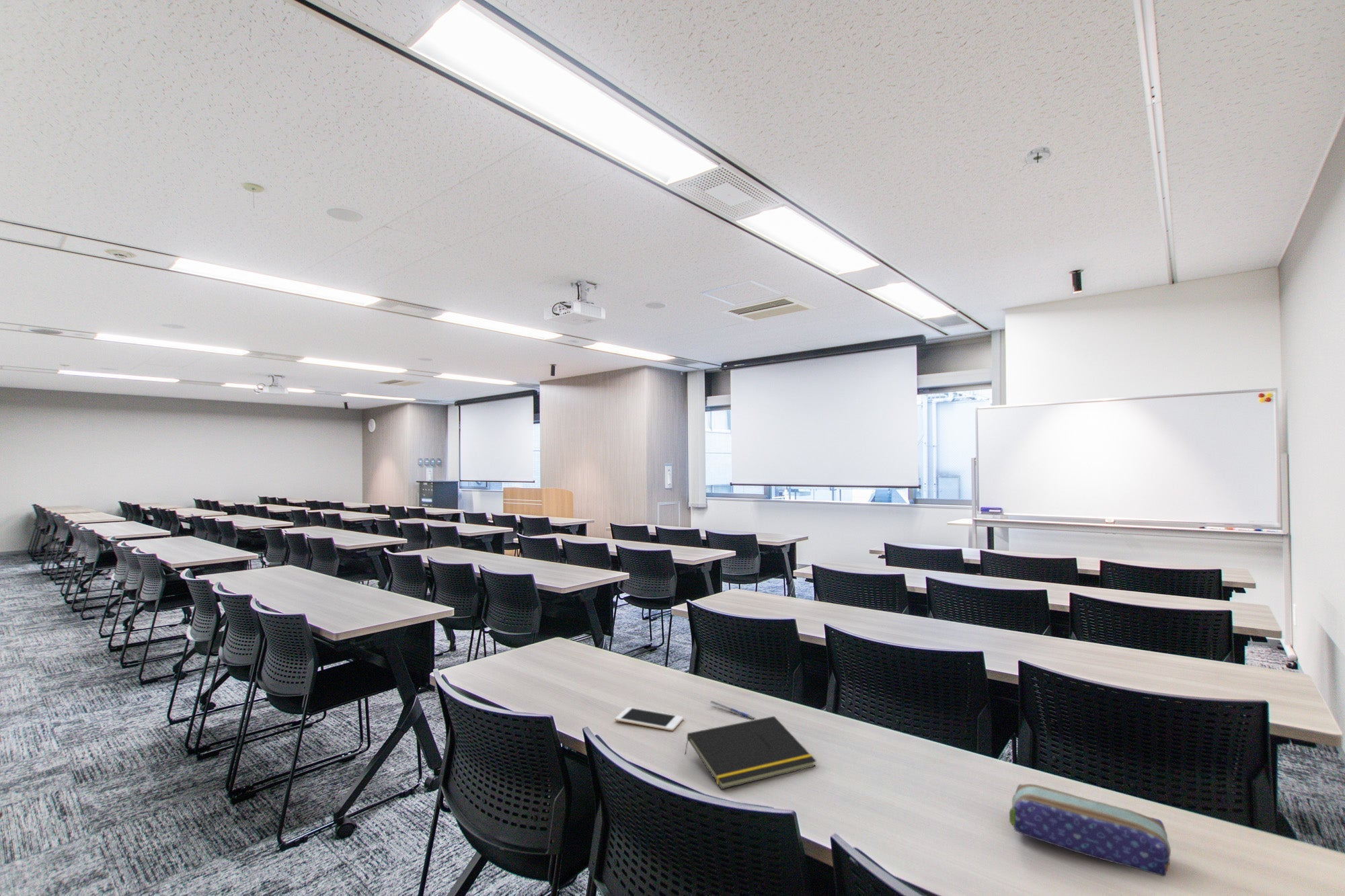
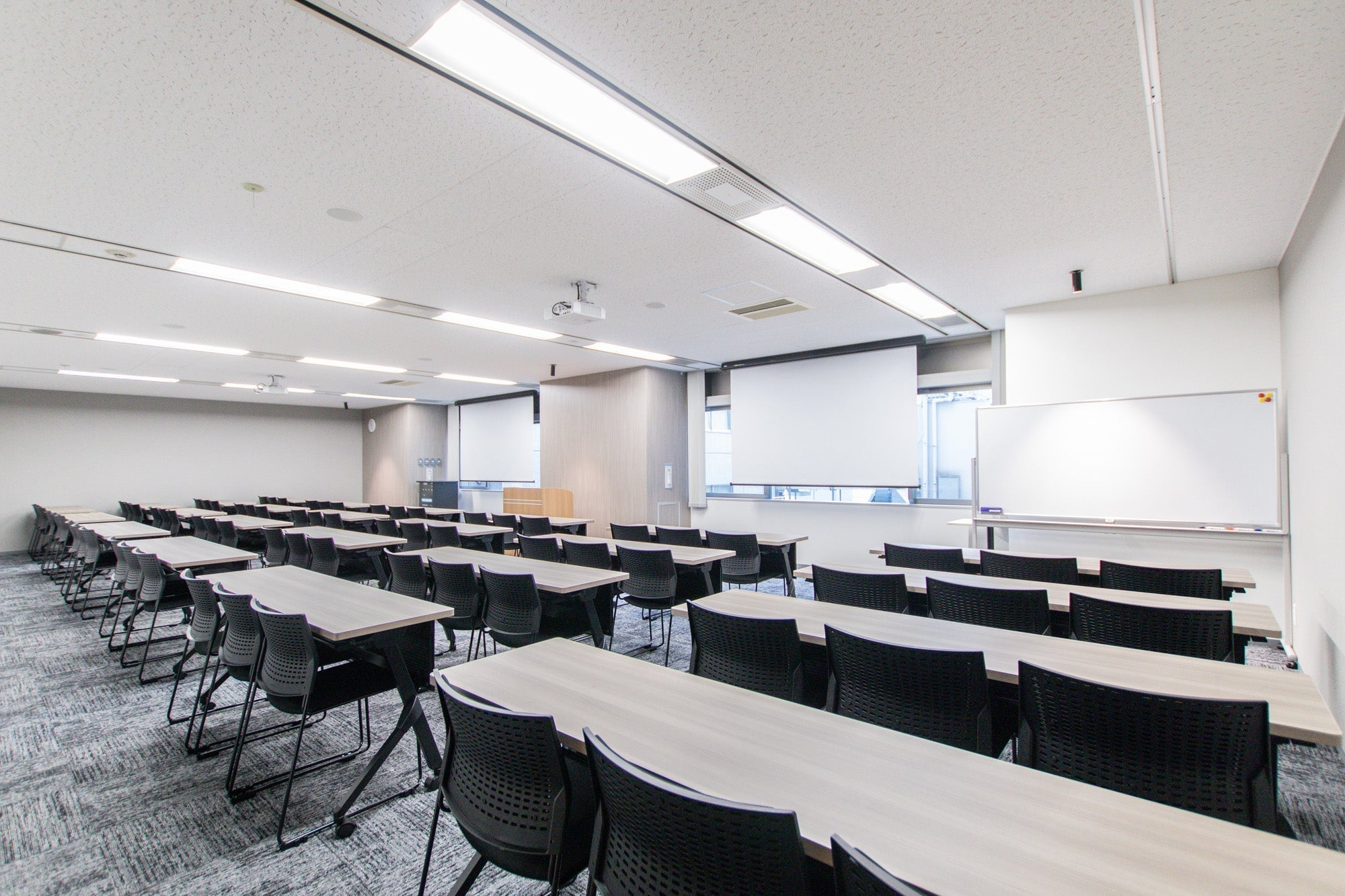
- smoke detector [1022,146,1053,167]
- notepad [684,716,817,790]
- pen [710,700,756,721]
- pencil case [1009,783,1171,877]
- cell phone [615,706,684,731]
